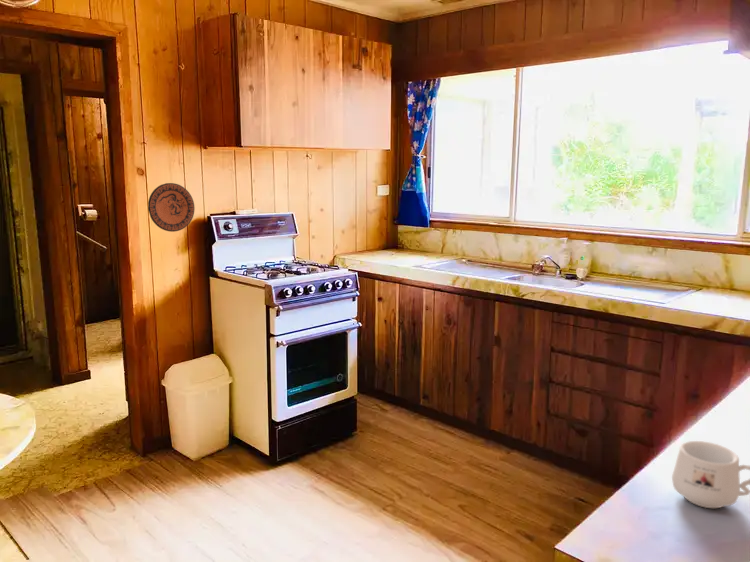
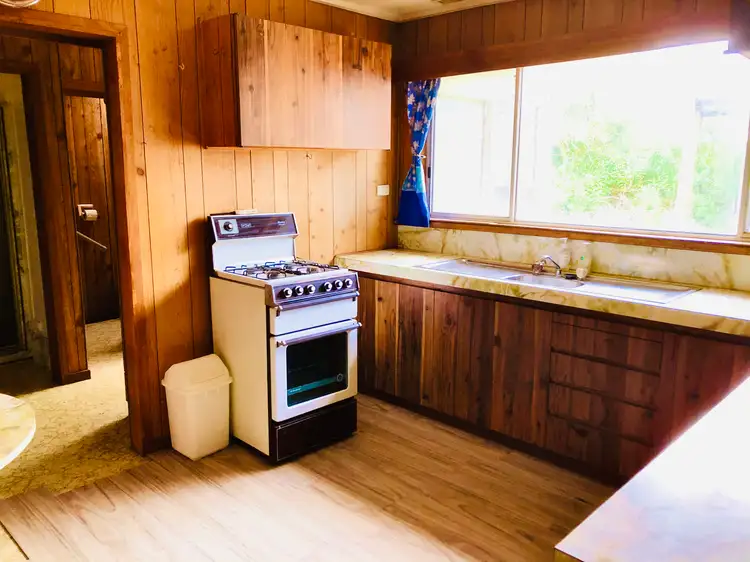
- decorative plate [147,182,195,233]
- mug [671,440,750,509]
